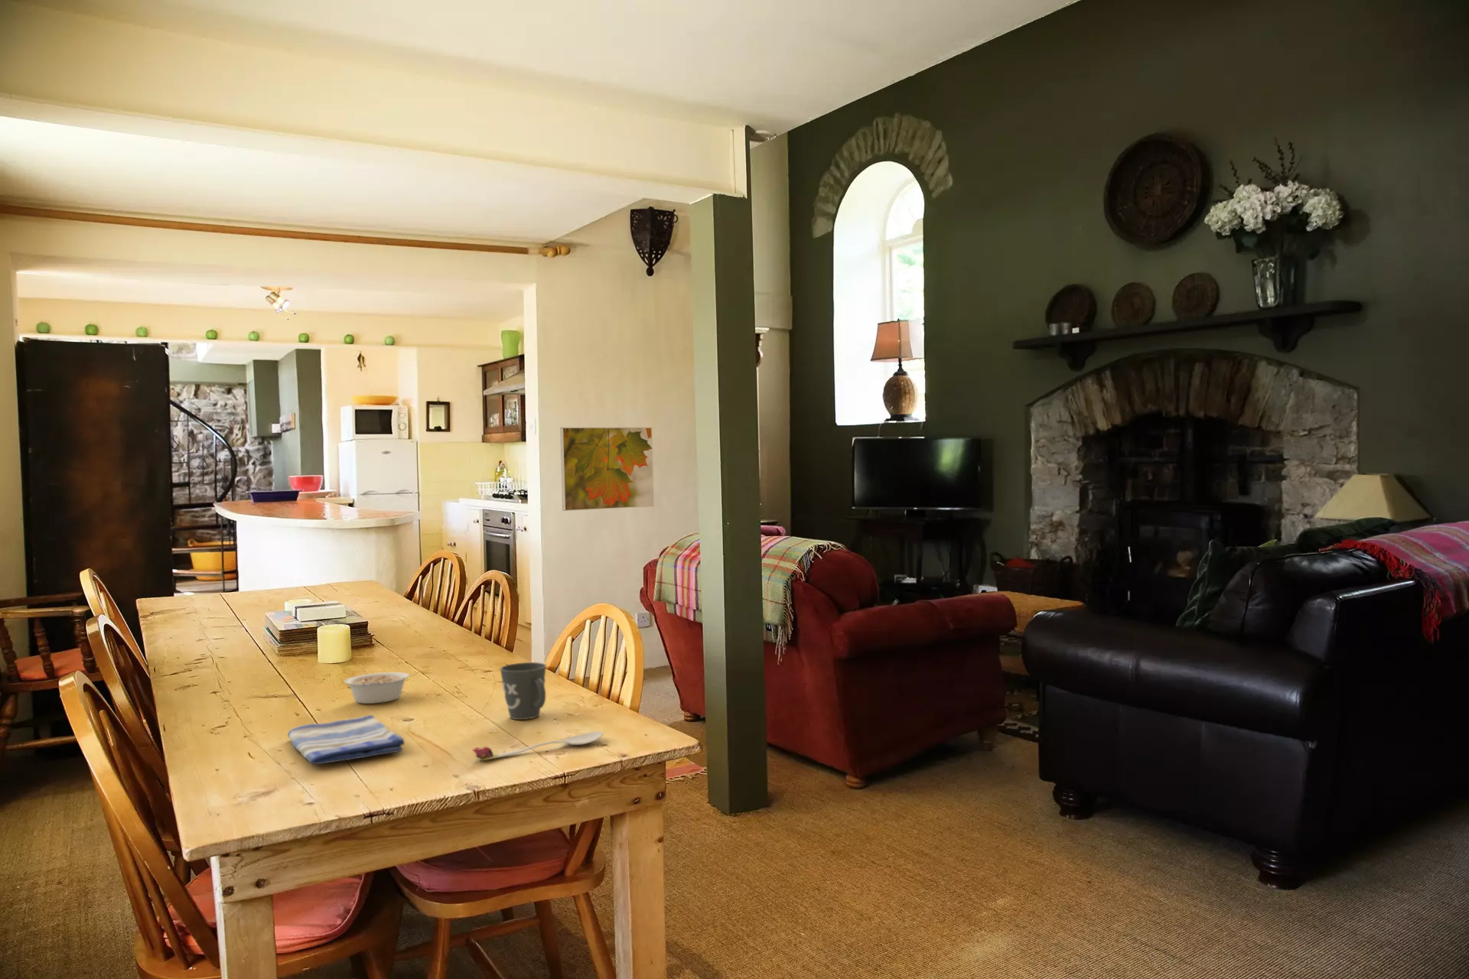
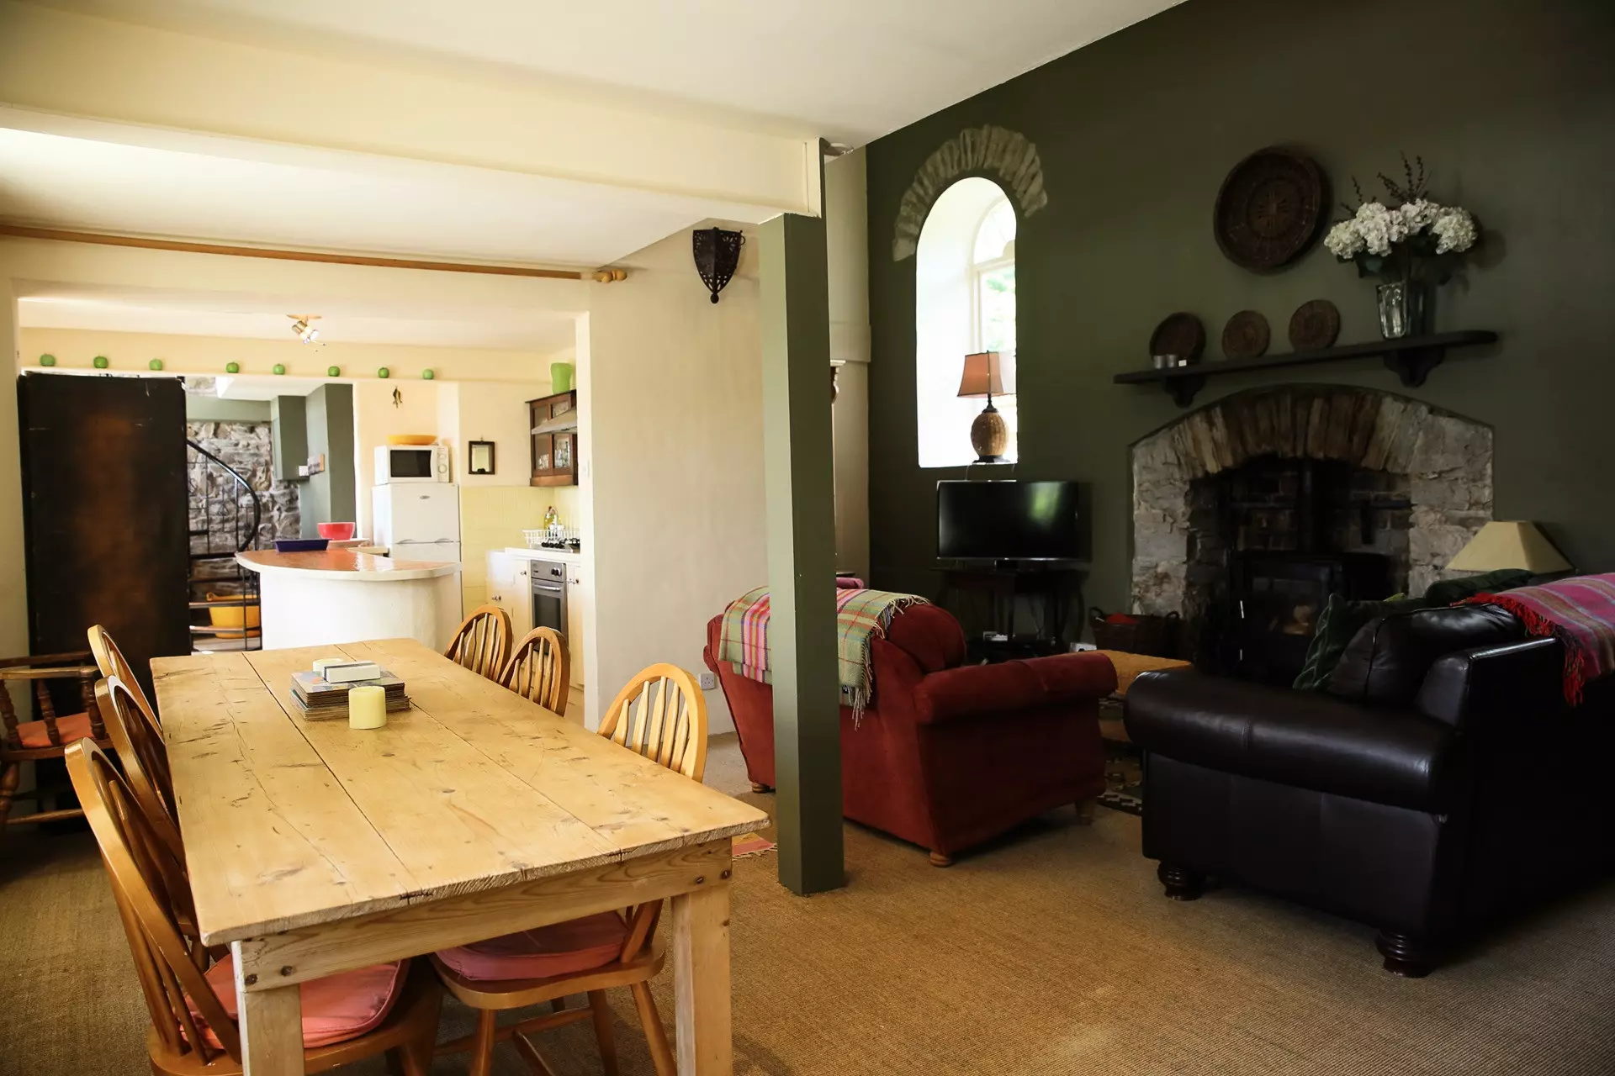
- mug [500,661,547,720]
- dish towel [286,715,406,765]
- legume [343,672,416,705]
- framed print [560,427,655,511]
- spoon [471,730,603,760]
